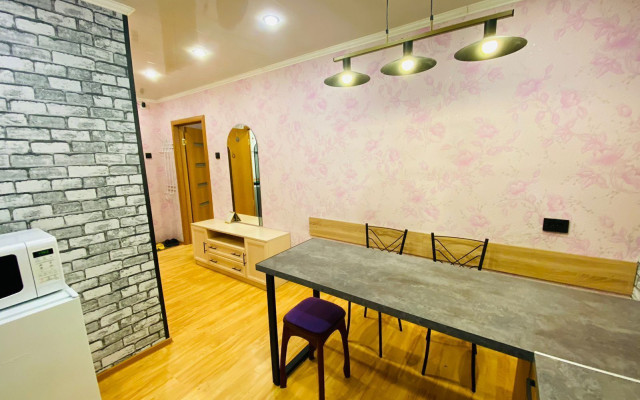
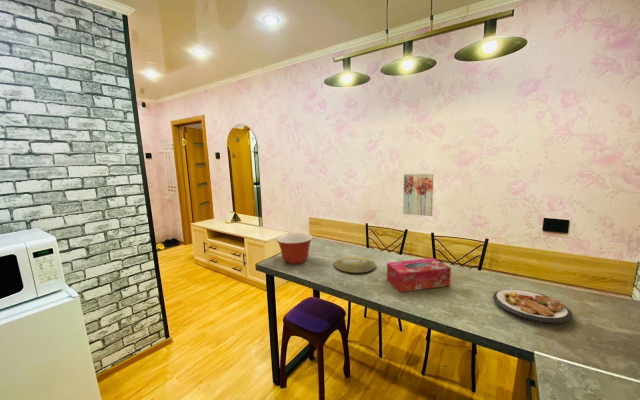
+ wall art [402,173,434,217]
+ tissue box [386,257,452,293]
+ plate [492,288,573,324]
+ mixing bowl [275,232,314,265]
+ plate [333,256,377,274]
